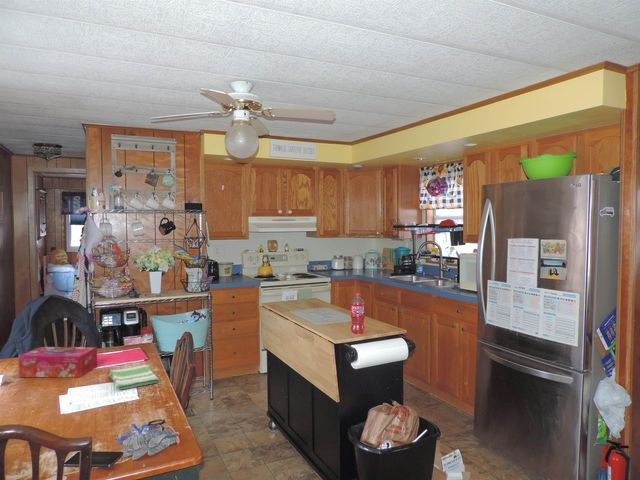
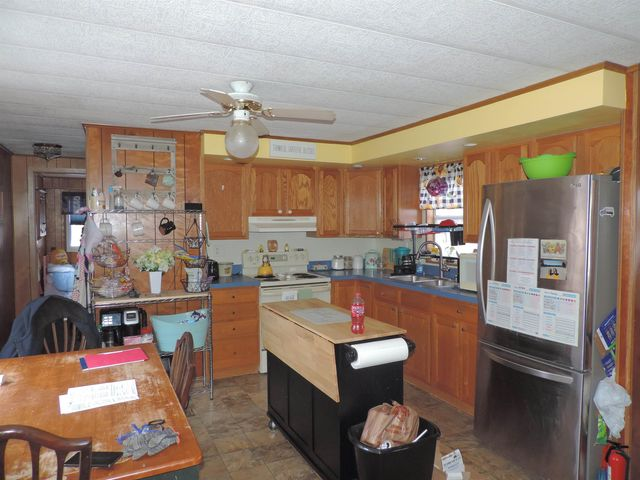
- tissue box [18,346,98,378]
- dish towel [109,363,161,391]
